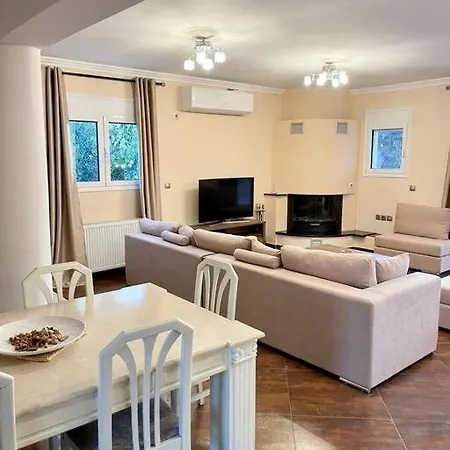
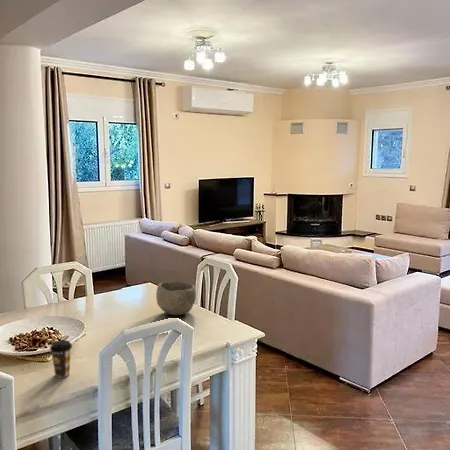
+ bowl [155,280,197,316]
+ coffee cup [49,339,73,378]
